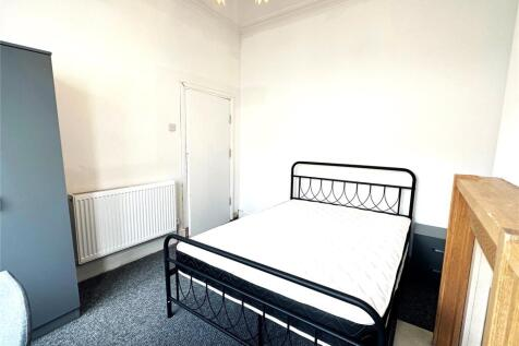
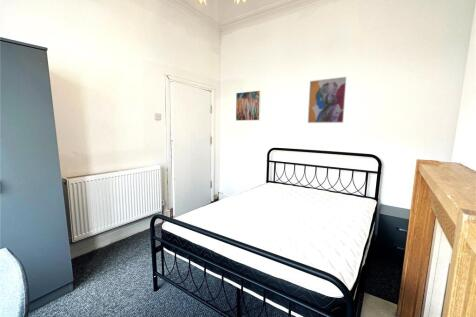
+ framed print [235,89,262,122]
+ wall art [307,76,348,124]
